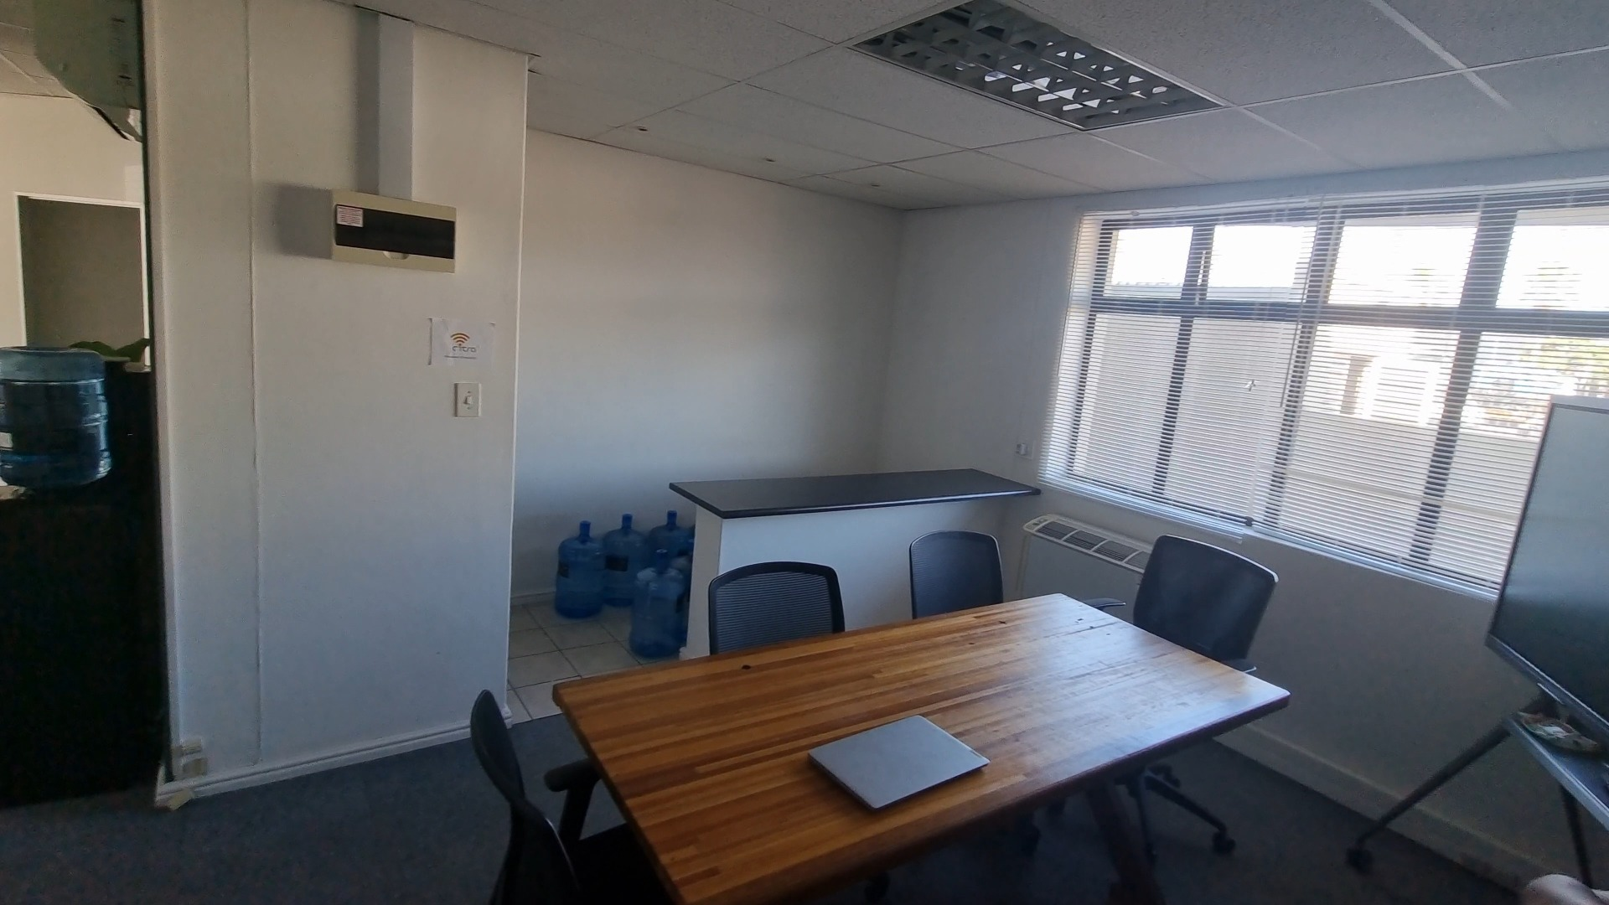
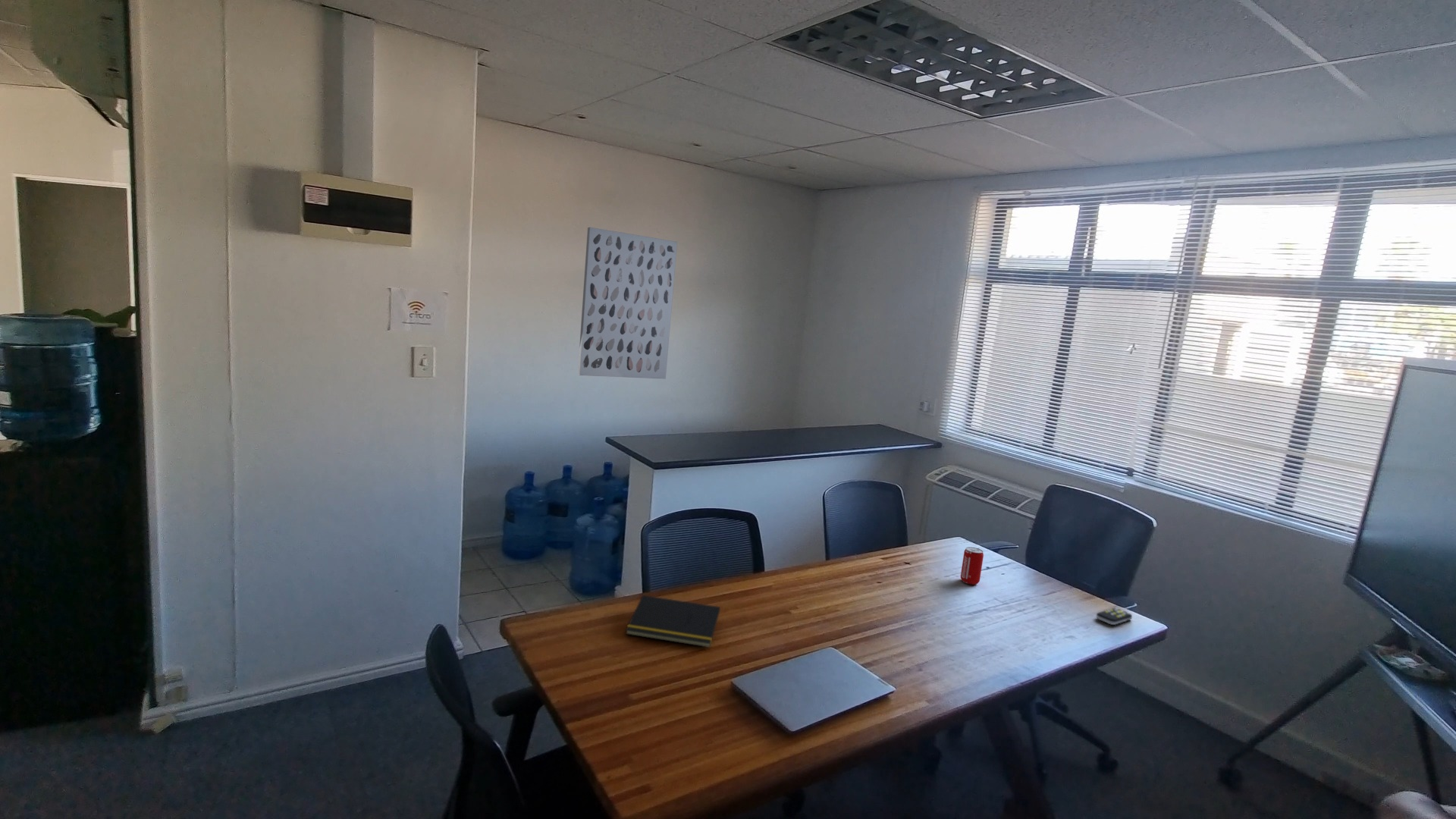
+ wall art [577,227,678,380]
+ remote control [1095,607,1133,626]
+ beverage can [960,546,984,585]
+ notepad [625,595,721,648]
